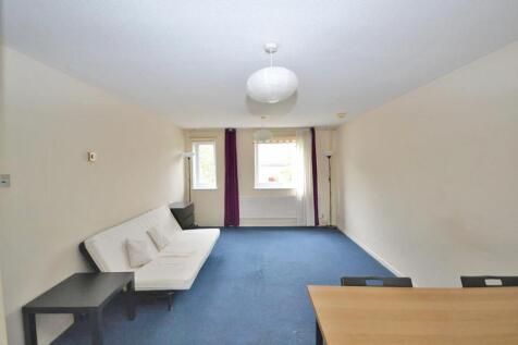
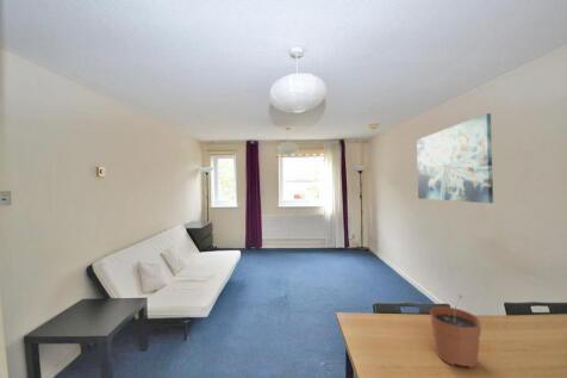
+ plant pot [429,295,482,368]
+ wall art [416,112,494,204]
